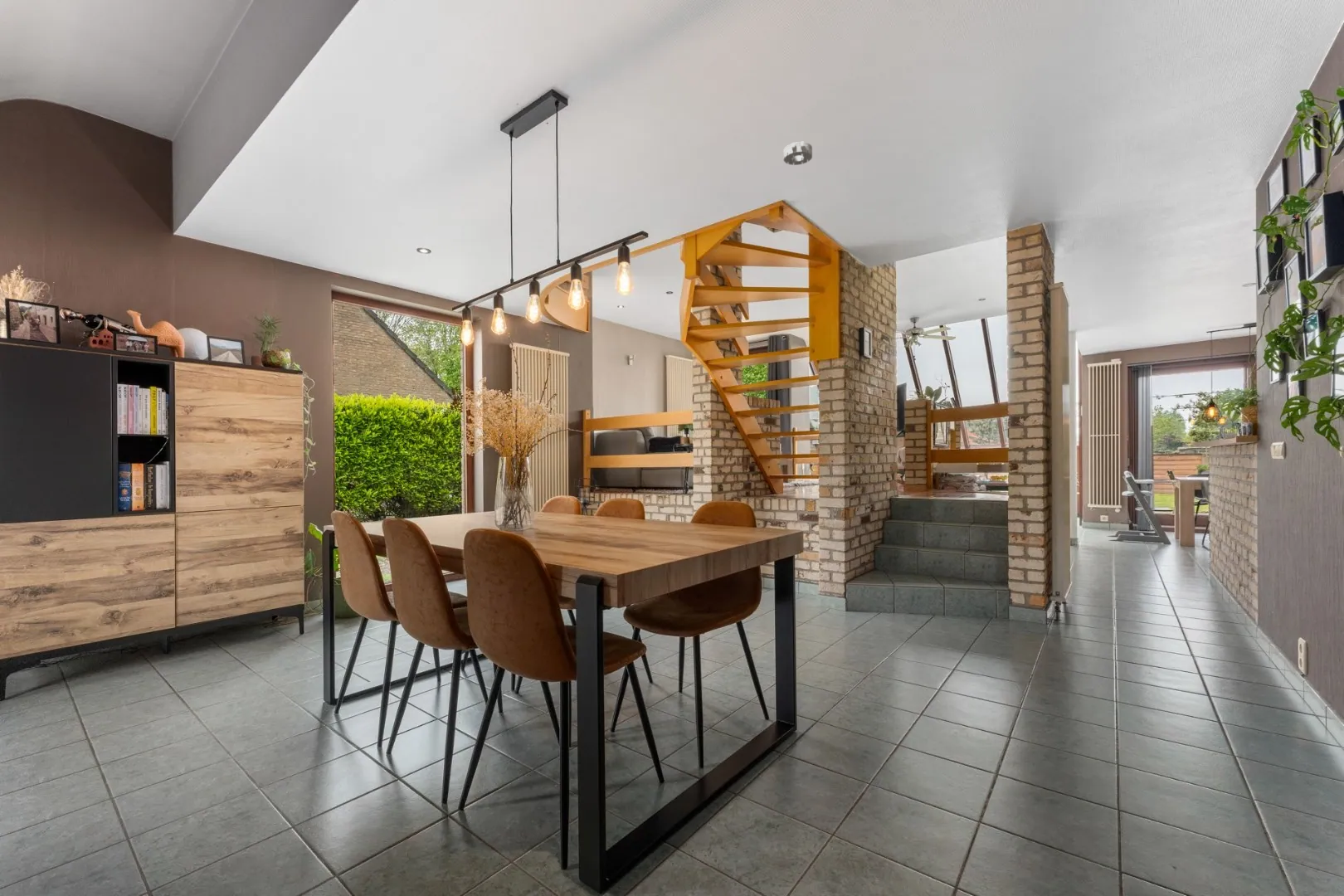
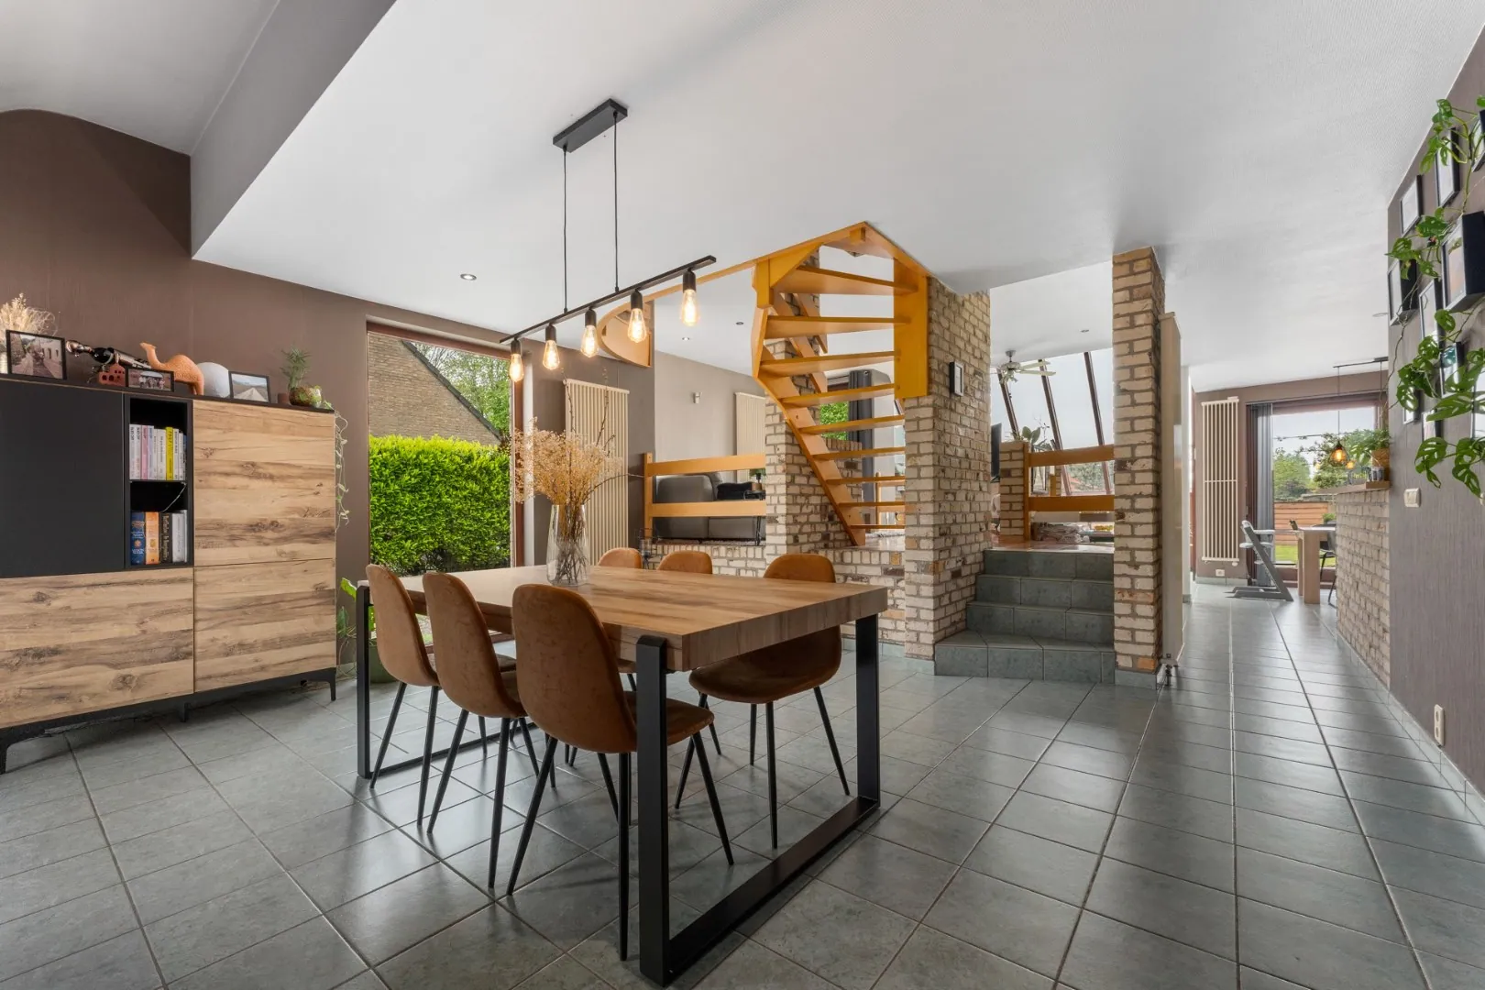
- smoke detector [782,141,813,166]
